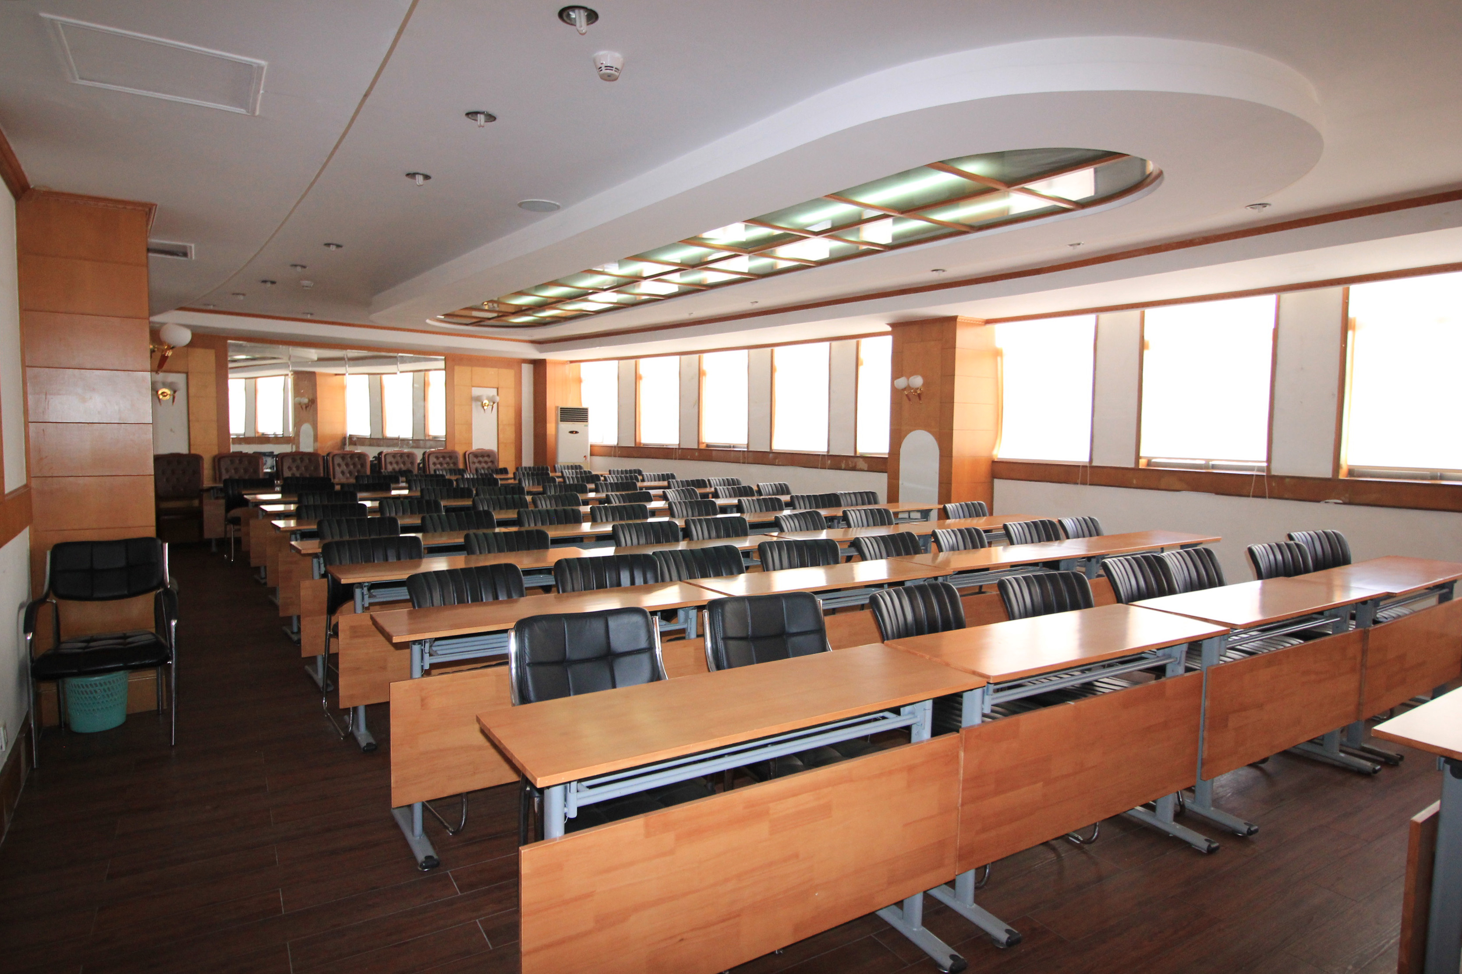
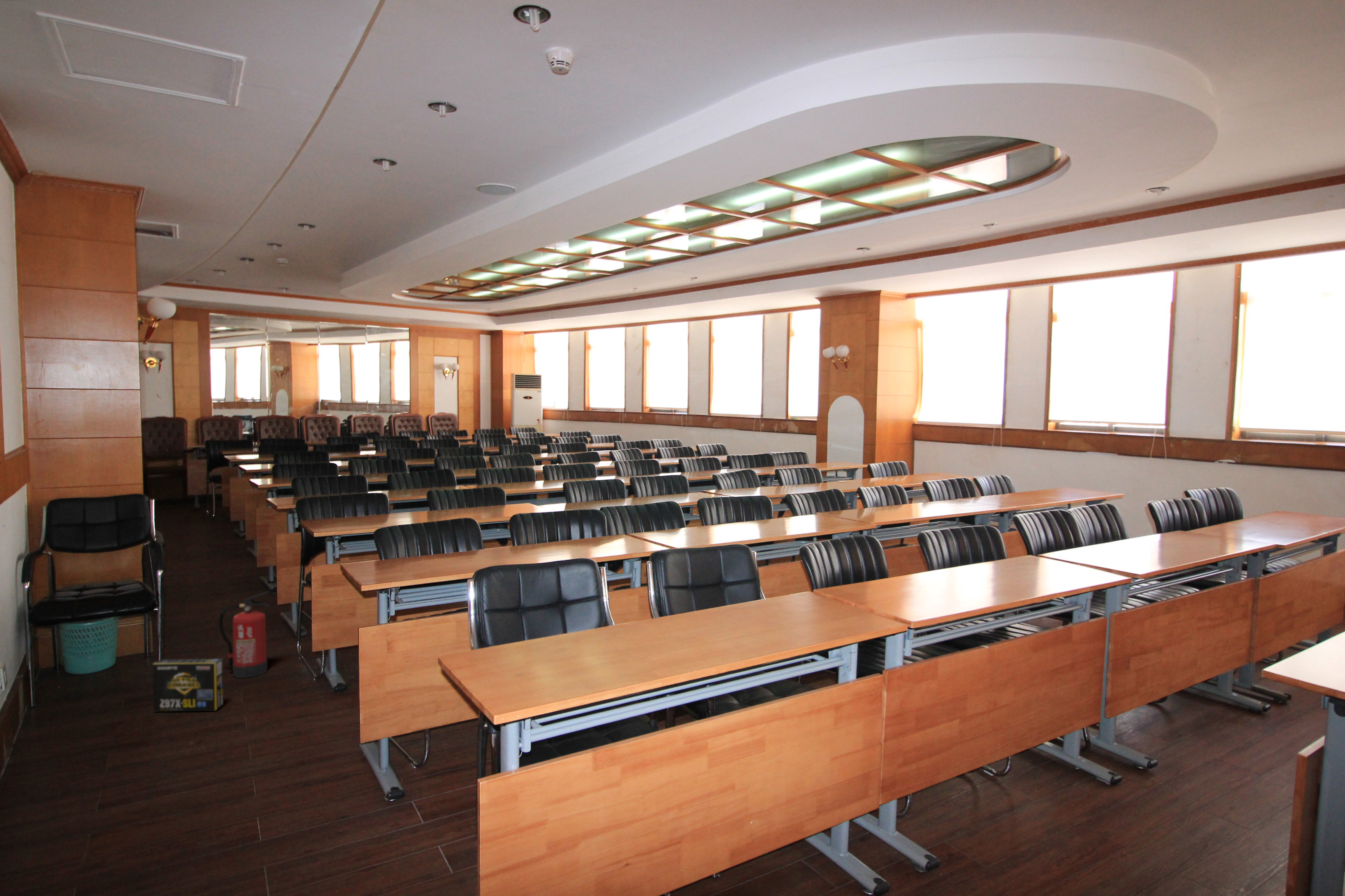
+ fire extinguisher [218,591,270,678]
+ box [152,658,224,712]
